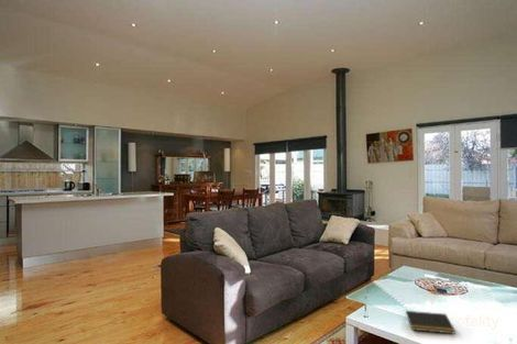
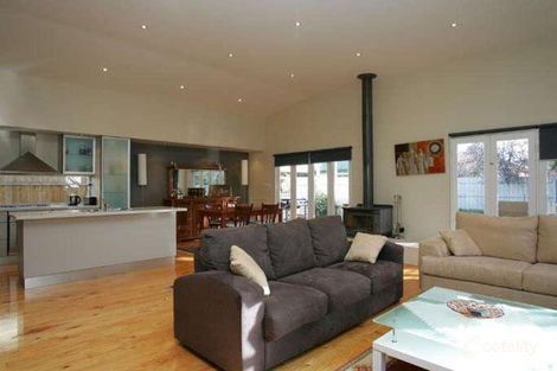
- notepad [404,310,457,335]
